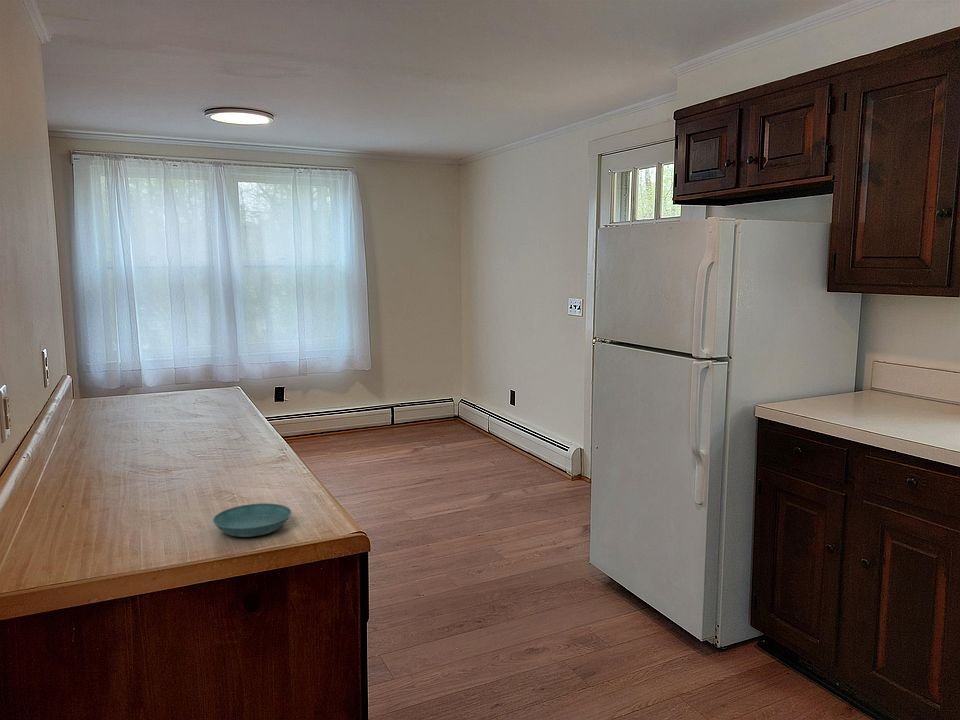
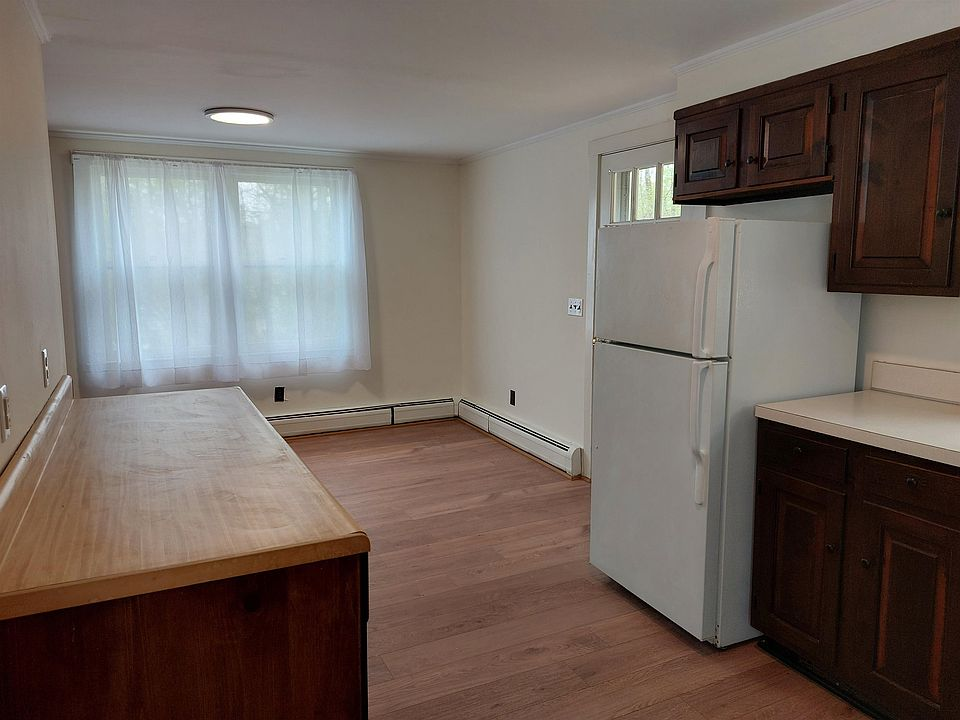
- saucer [212,502,292,538]
